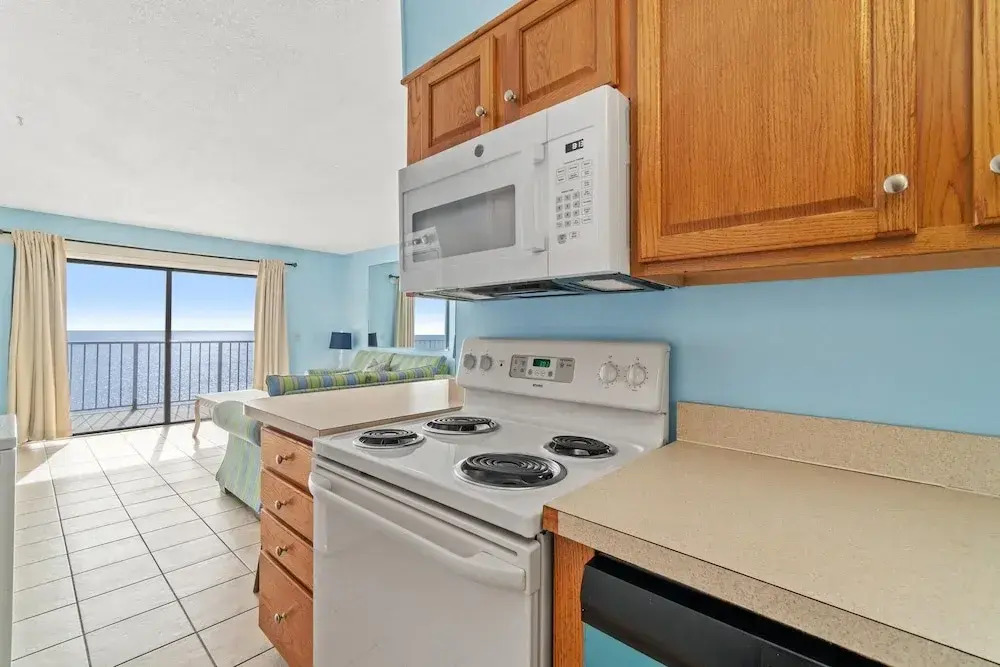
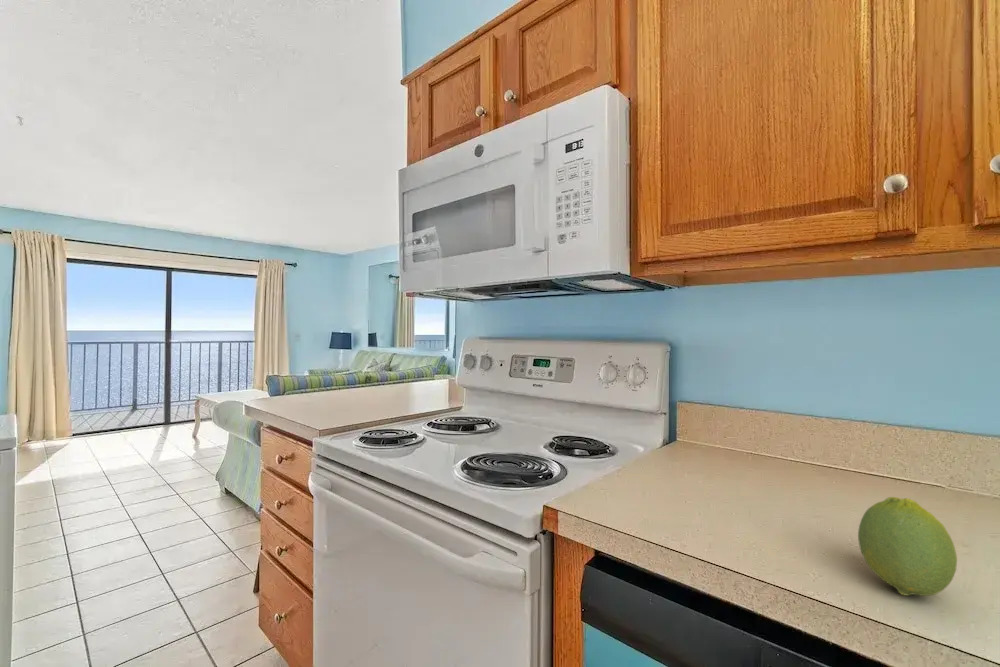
+ fruit [857,496,958,597]
